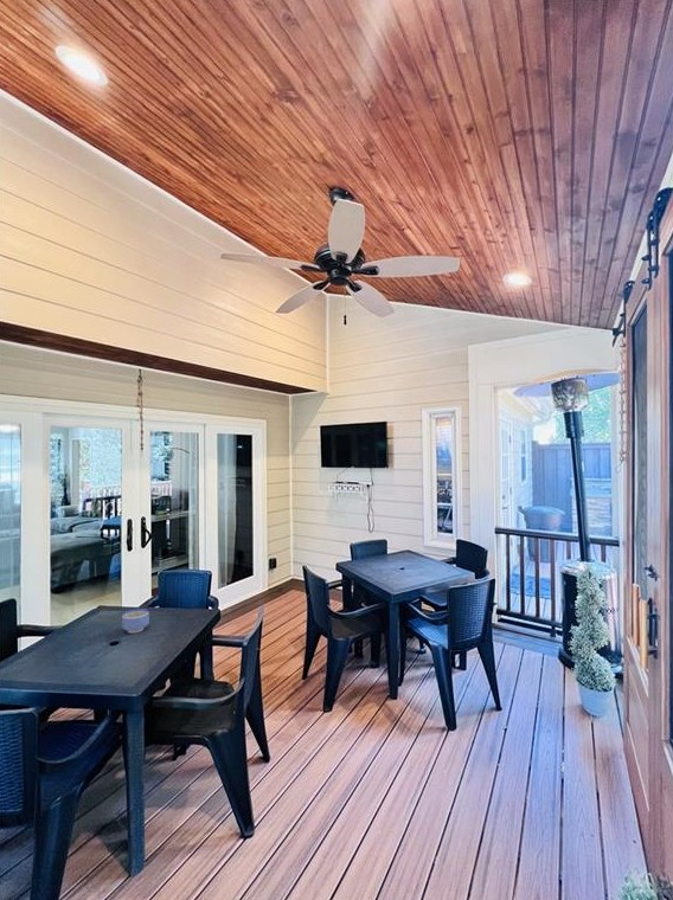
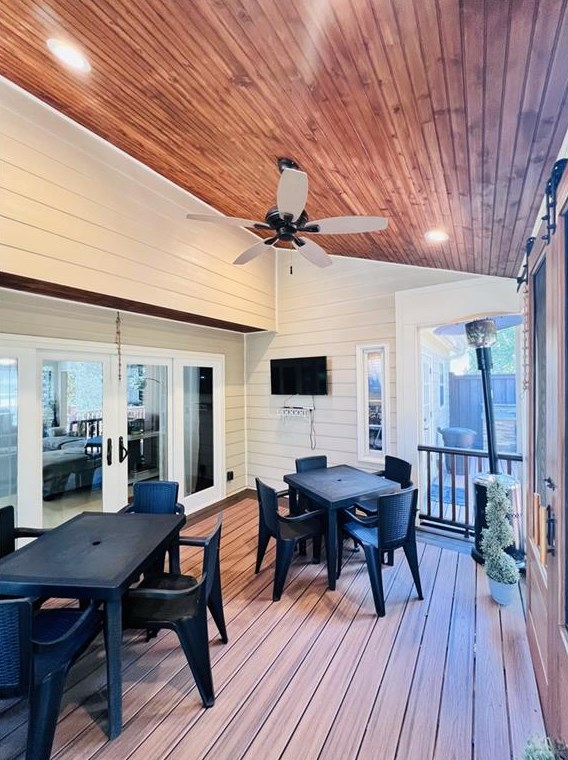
- bowl [121,608,150,635]
